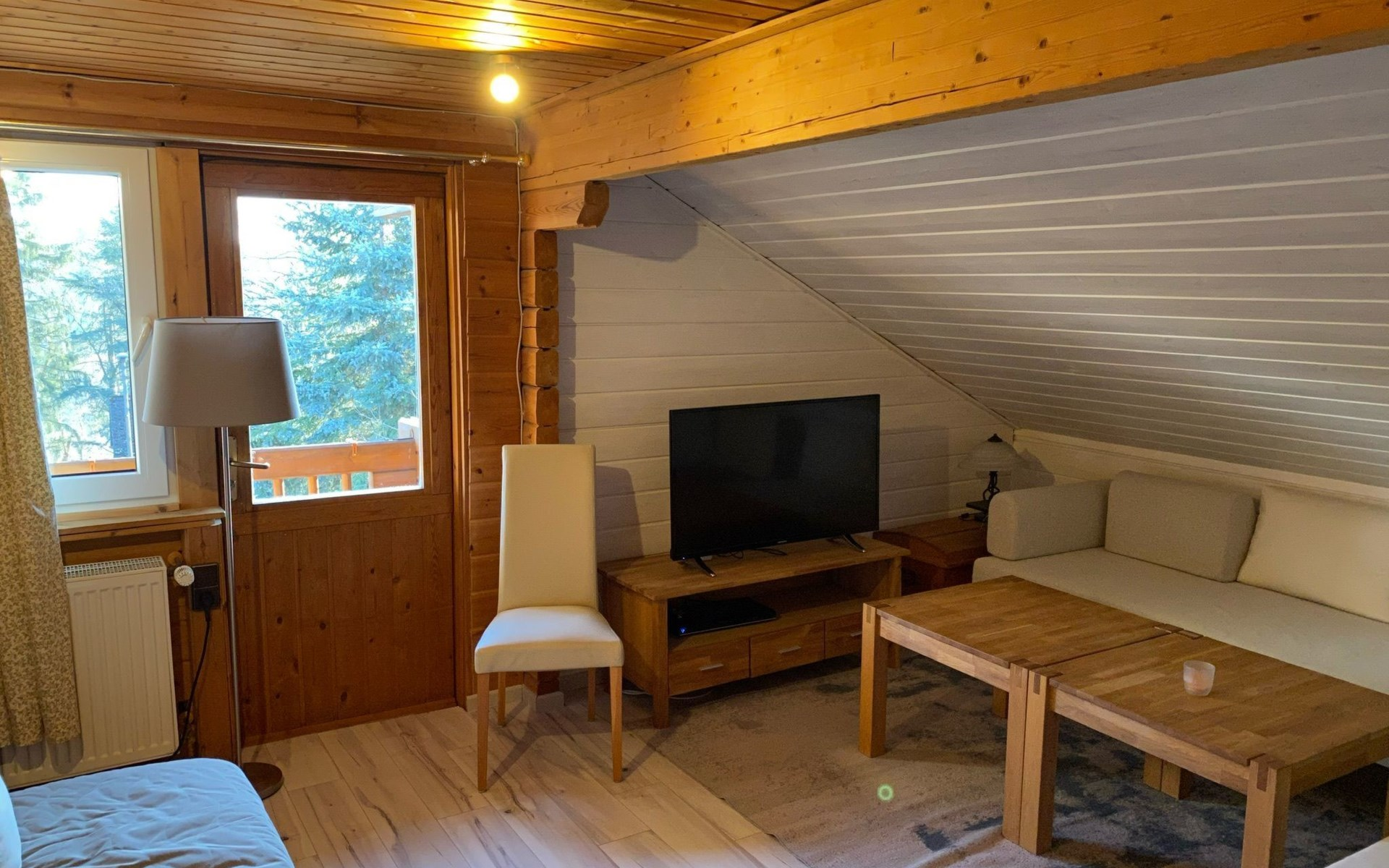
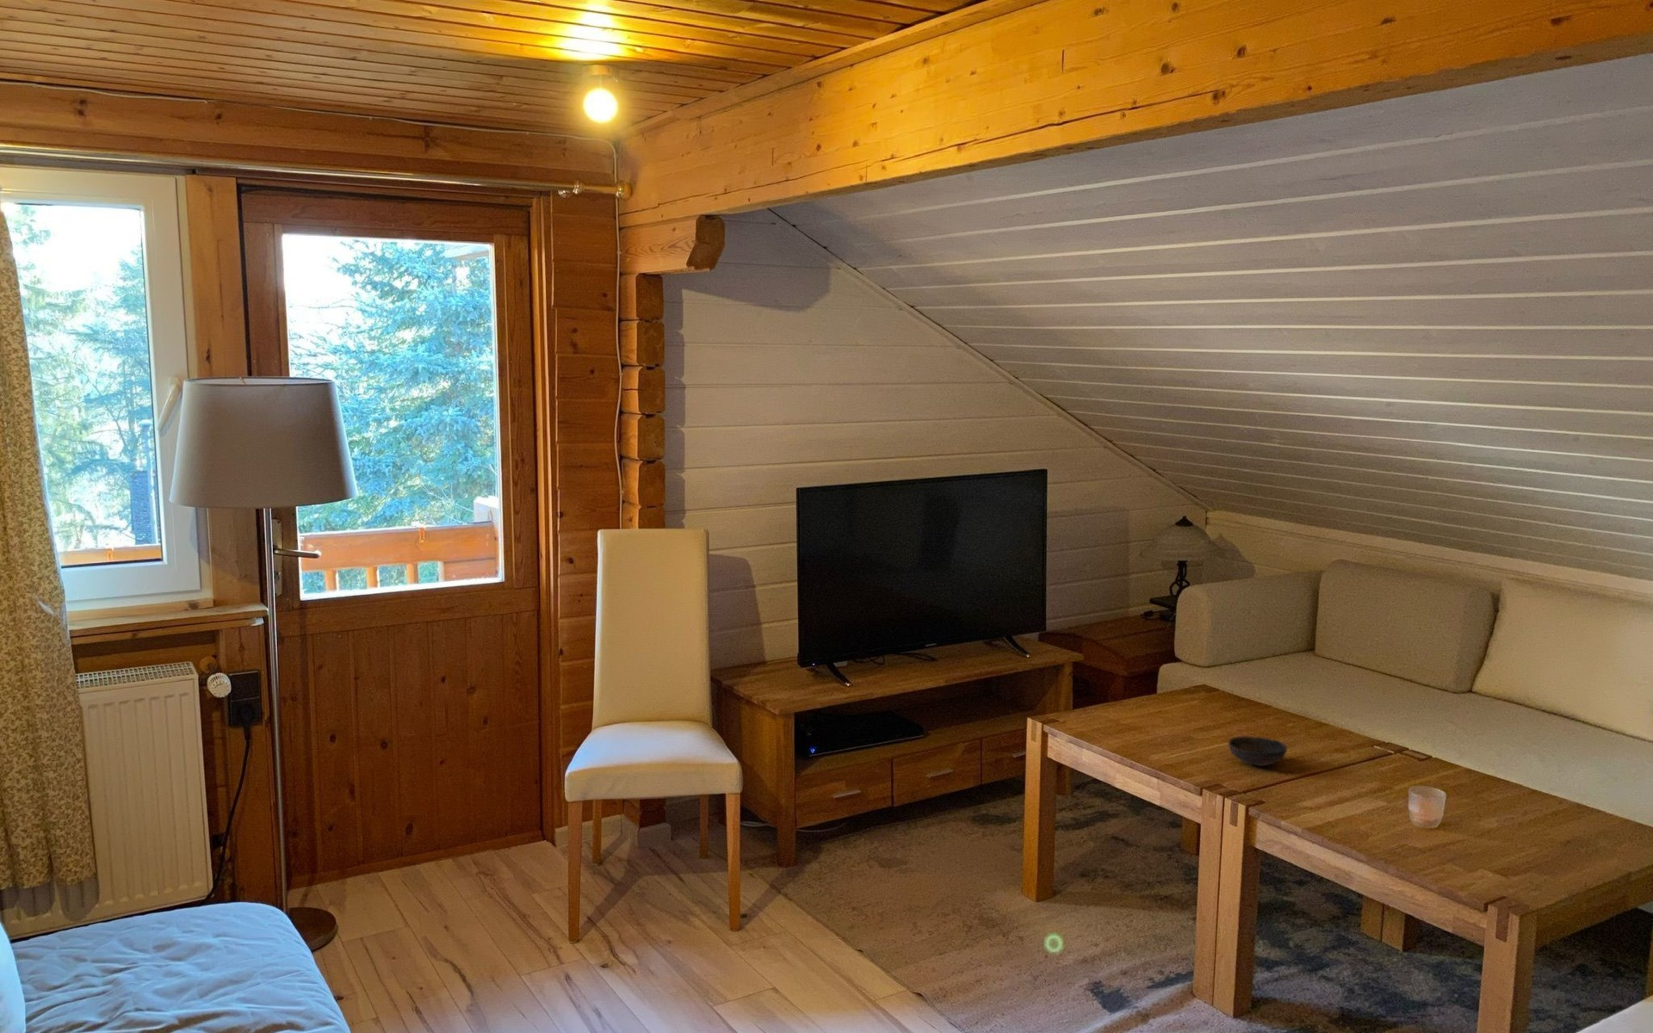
+ bowl [1228,735,1288,766]
